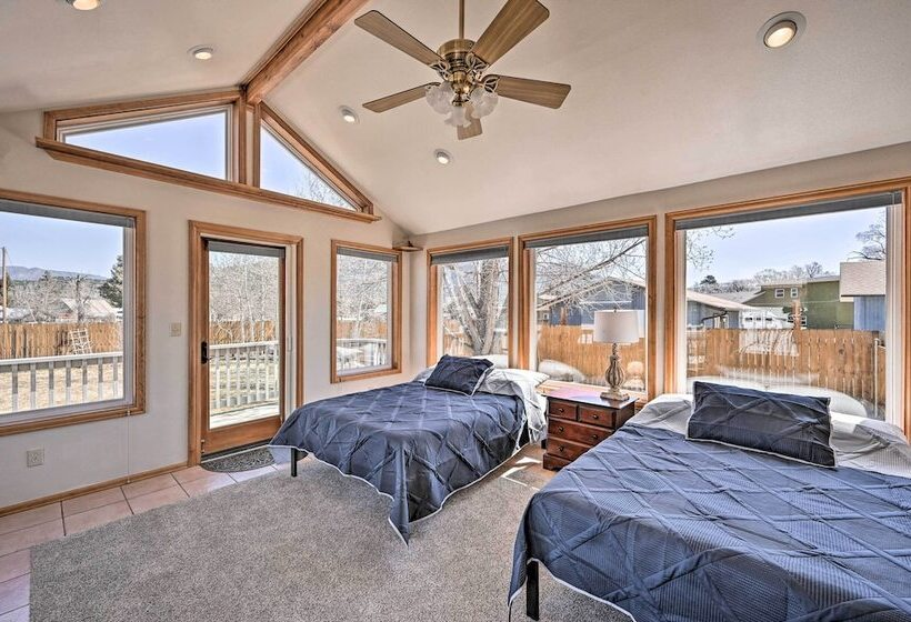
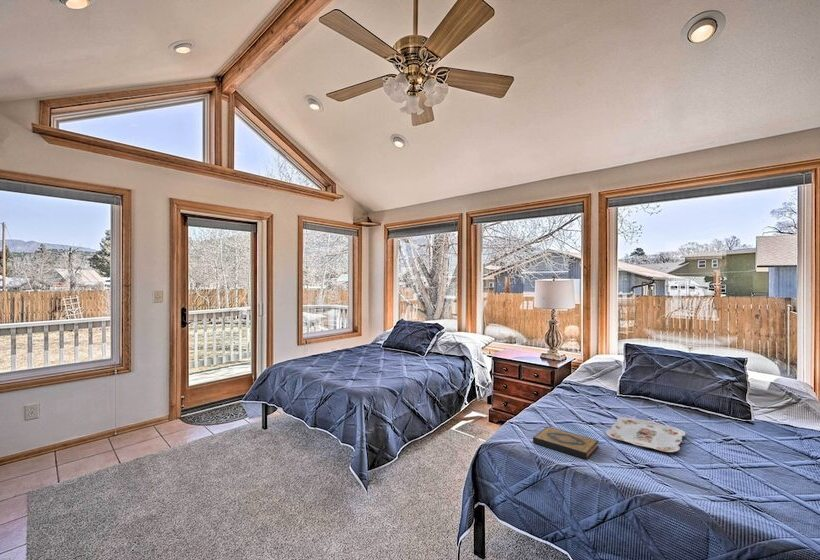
+ serving tray [605,416,687,453]
+ hardback book [532,426,600,460]
